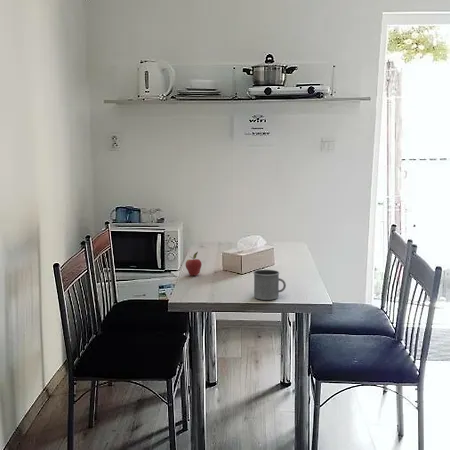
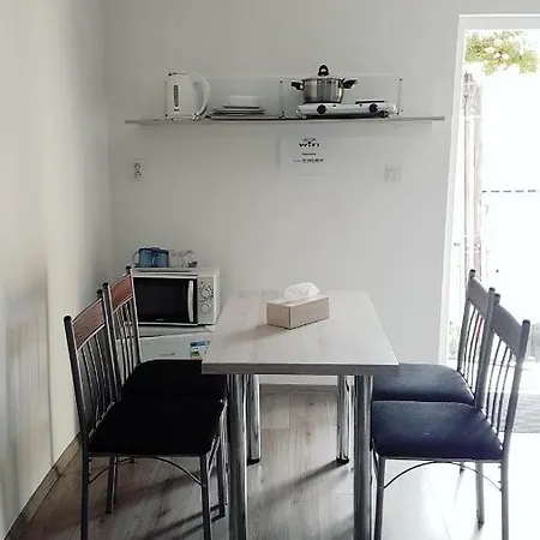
- mug [252,269,287,301]
- fruit [185,250,203,277]
